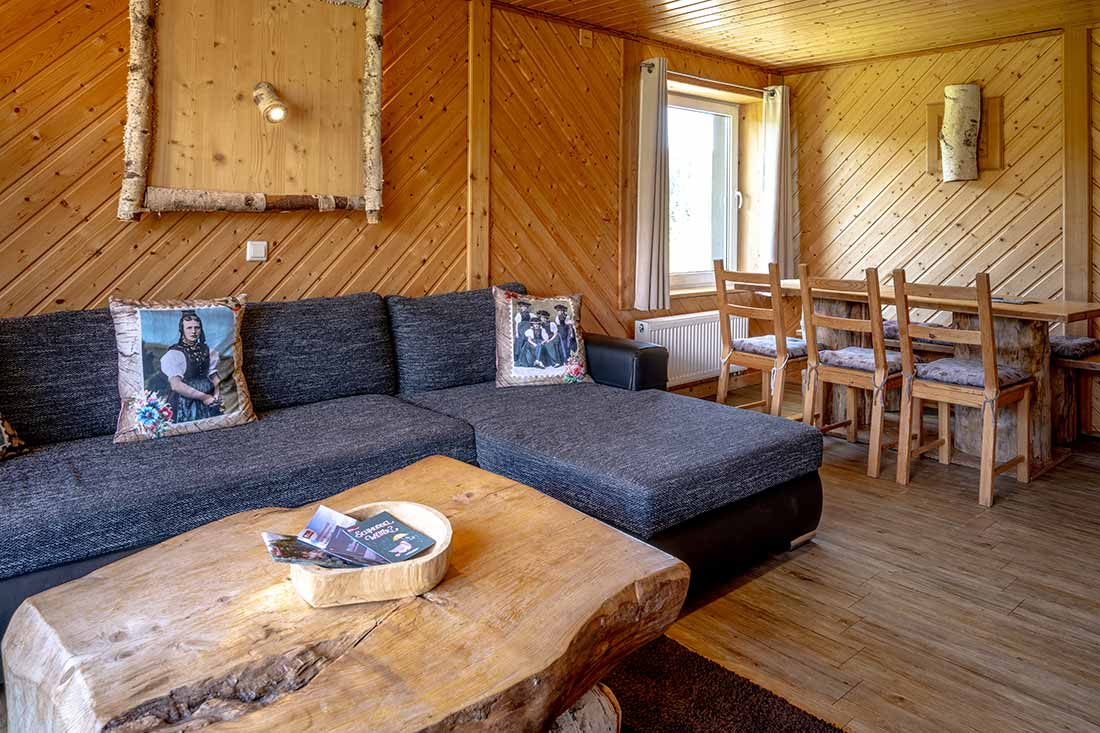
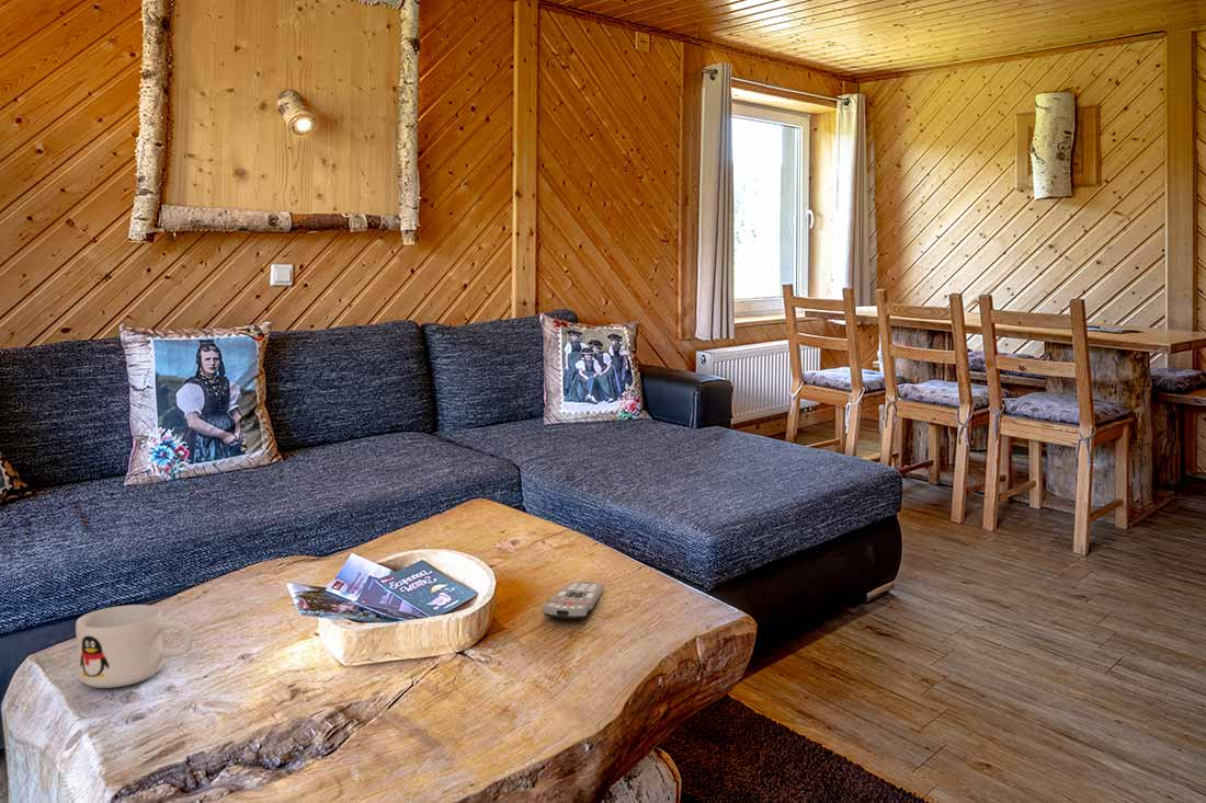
+ remote control [542,581,604,620]
+ mug [75,604,194,689]
